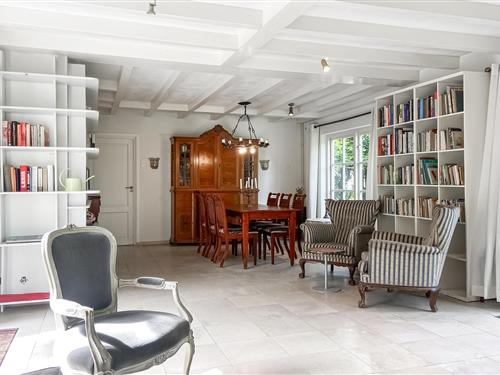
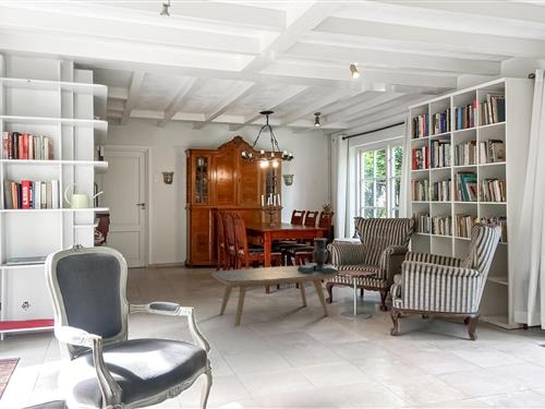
+ coffee table [210,265,338,327]
+ decorative urn [298,238,339,274]
